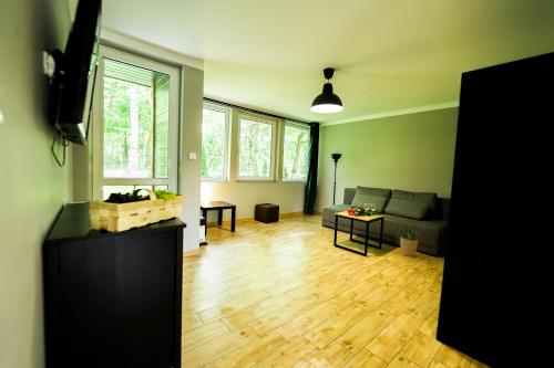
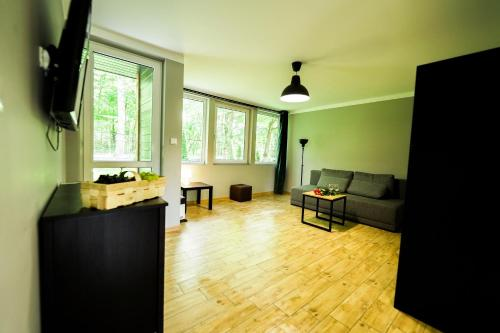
- potted plant [396,224,422,257]
